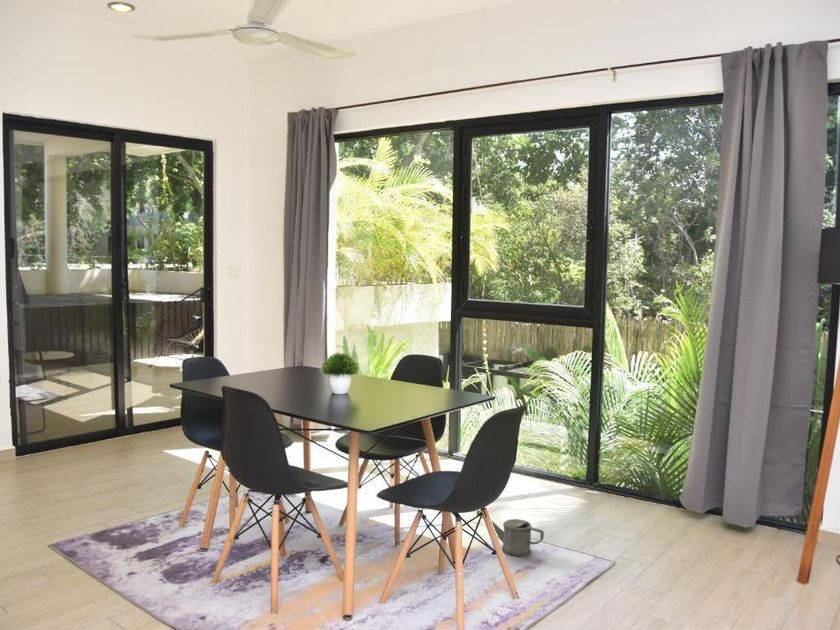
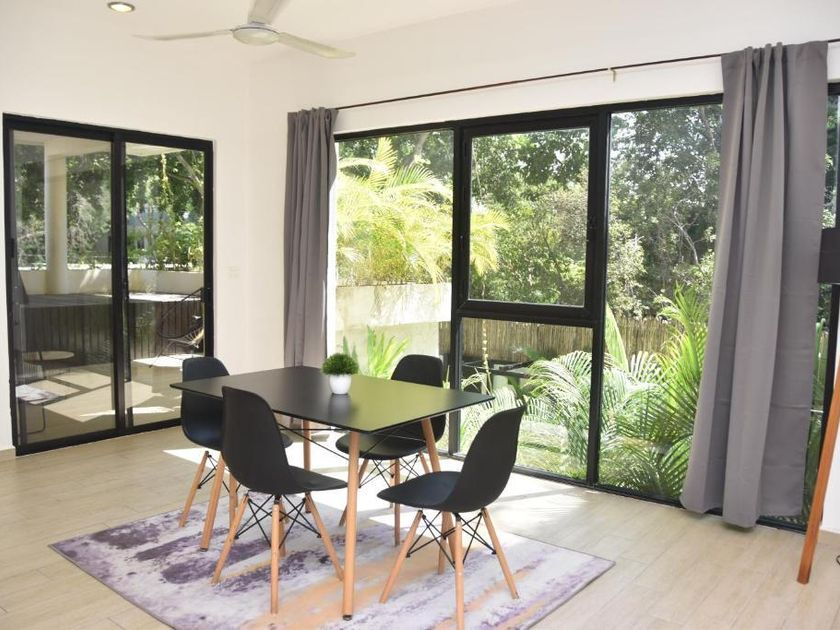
- watering can [476,509,545,557]
